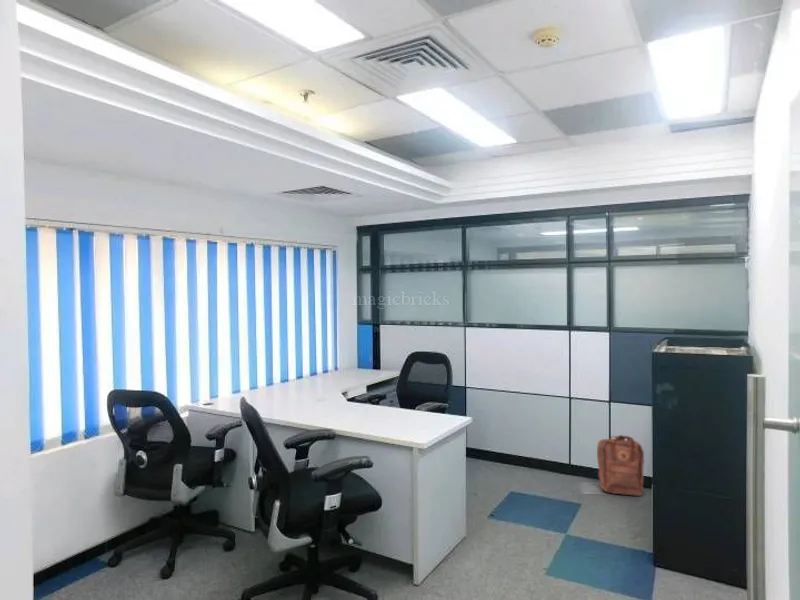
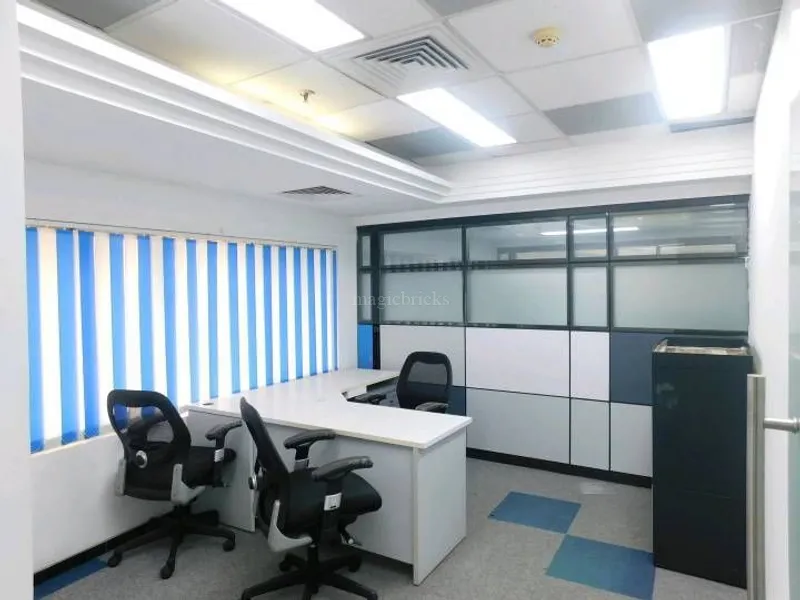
- backpack [596,434,645,497]
